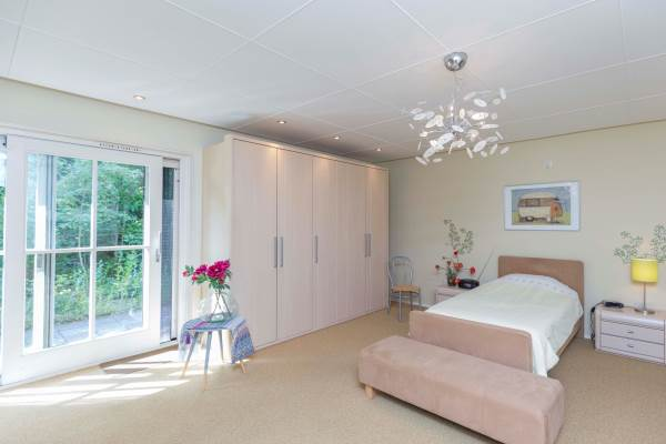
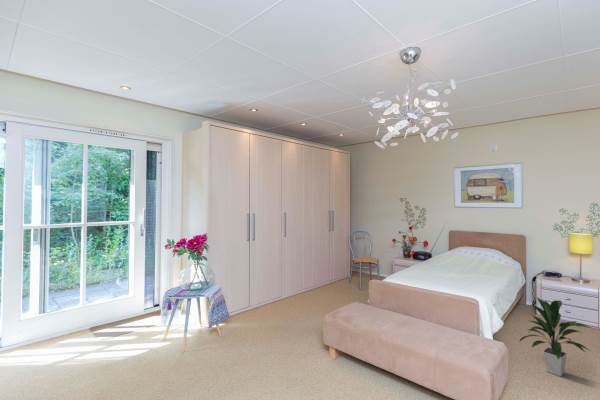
+ indoor plant [518,296,592,377]
